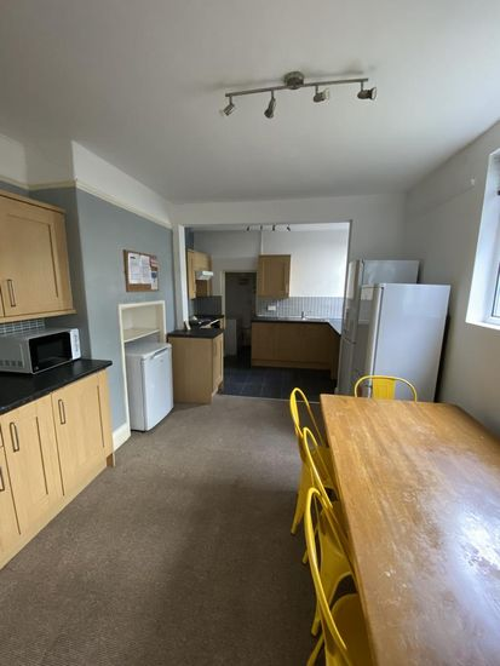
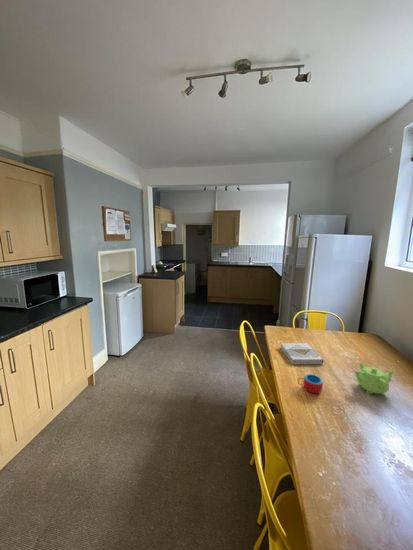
+ book [280,342,325,365]
+ mug [297,373,324,394]
+ teapot [354,362,397,396]
